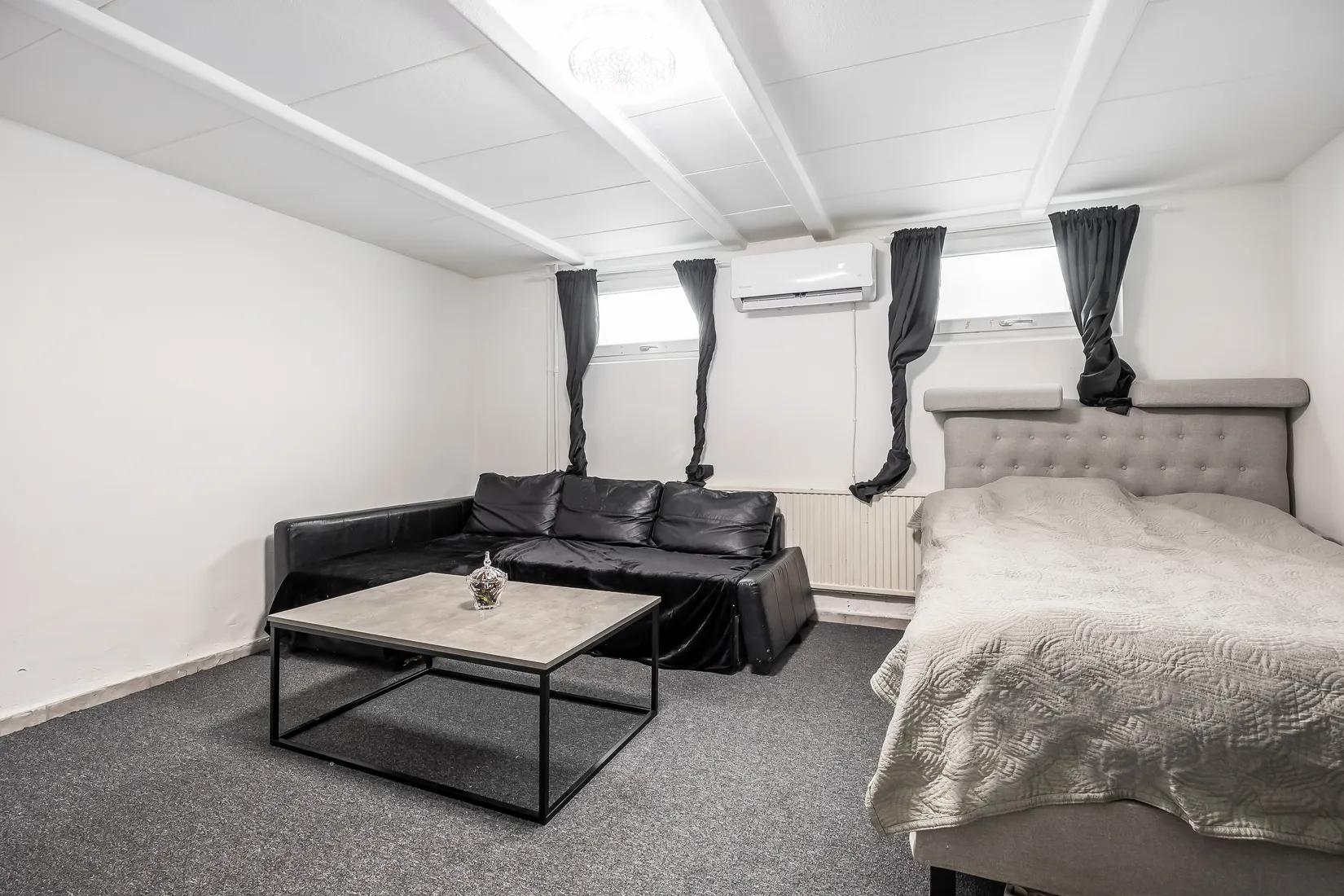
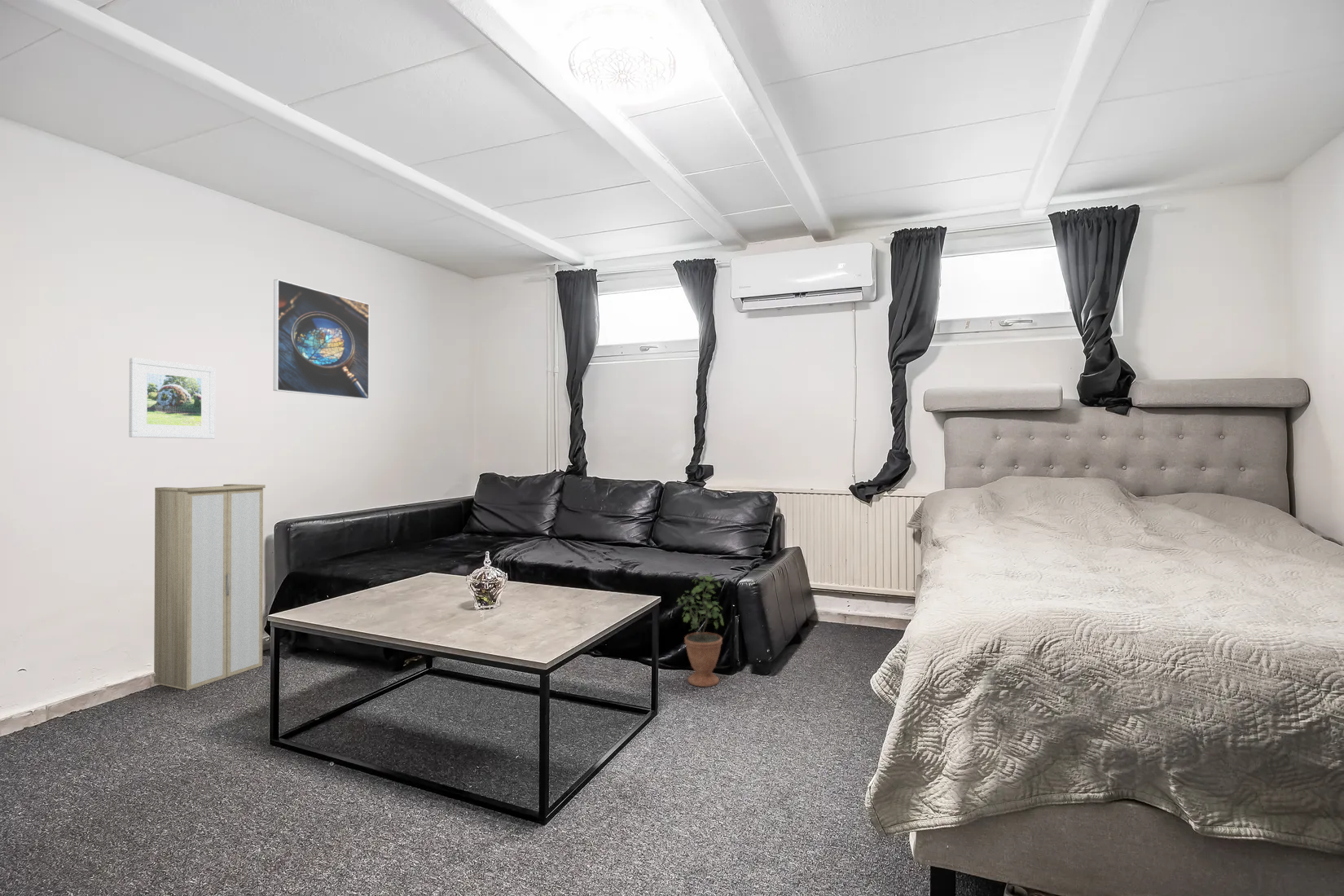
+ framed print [128,357,216,440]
+ potted plant [676,569,724,687]
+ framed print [273,279,370,400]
+ cabinet [153,483,266,692]
